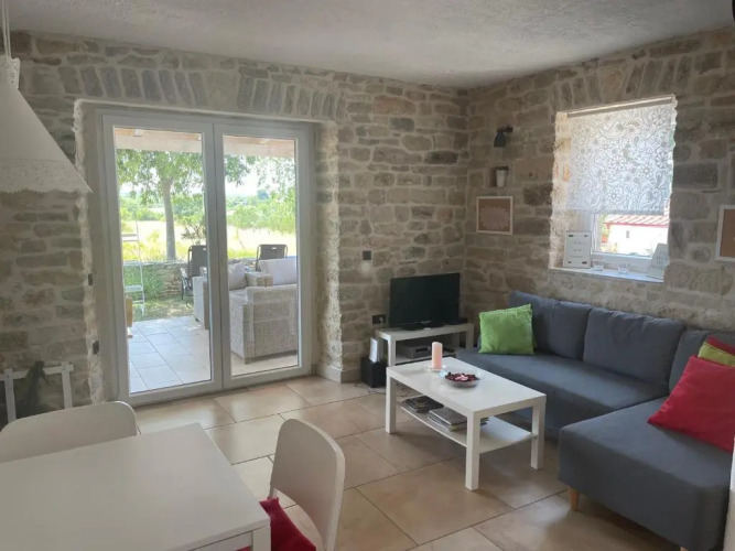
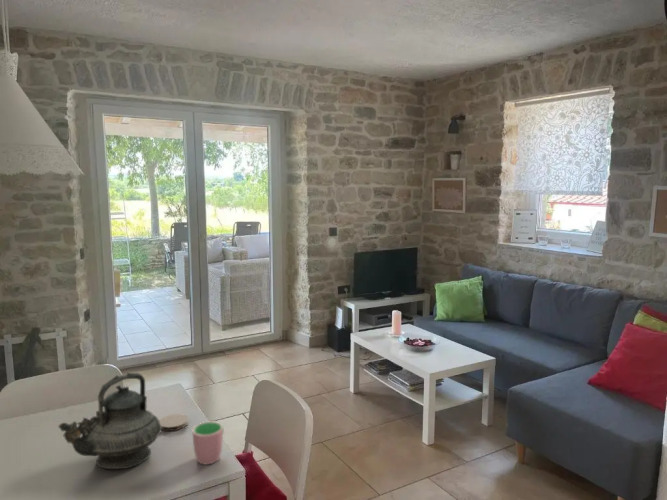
+ cup [192,421,225,465]
+ teapot [57,372,162,470]
+ coaster [159,413,189,432]
